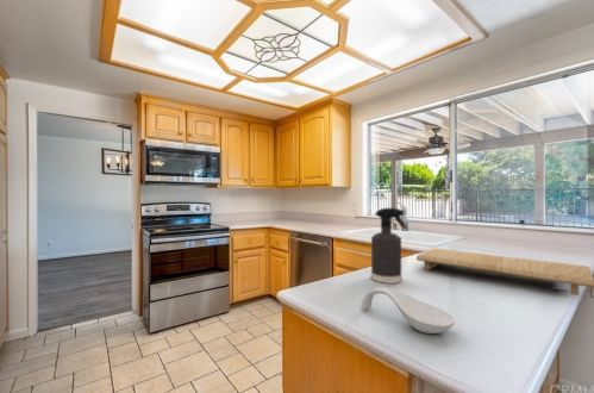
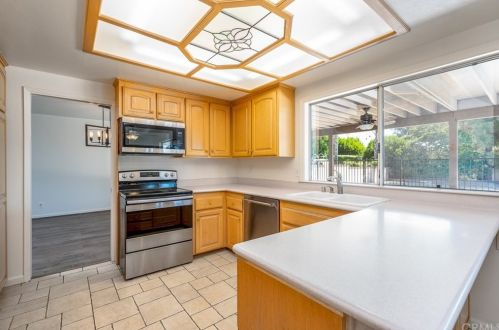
- cutting board [415,247,594,297]
- spray bottle [370,206,408,285]
- spoon rest [359,286,456,335]
